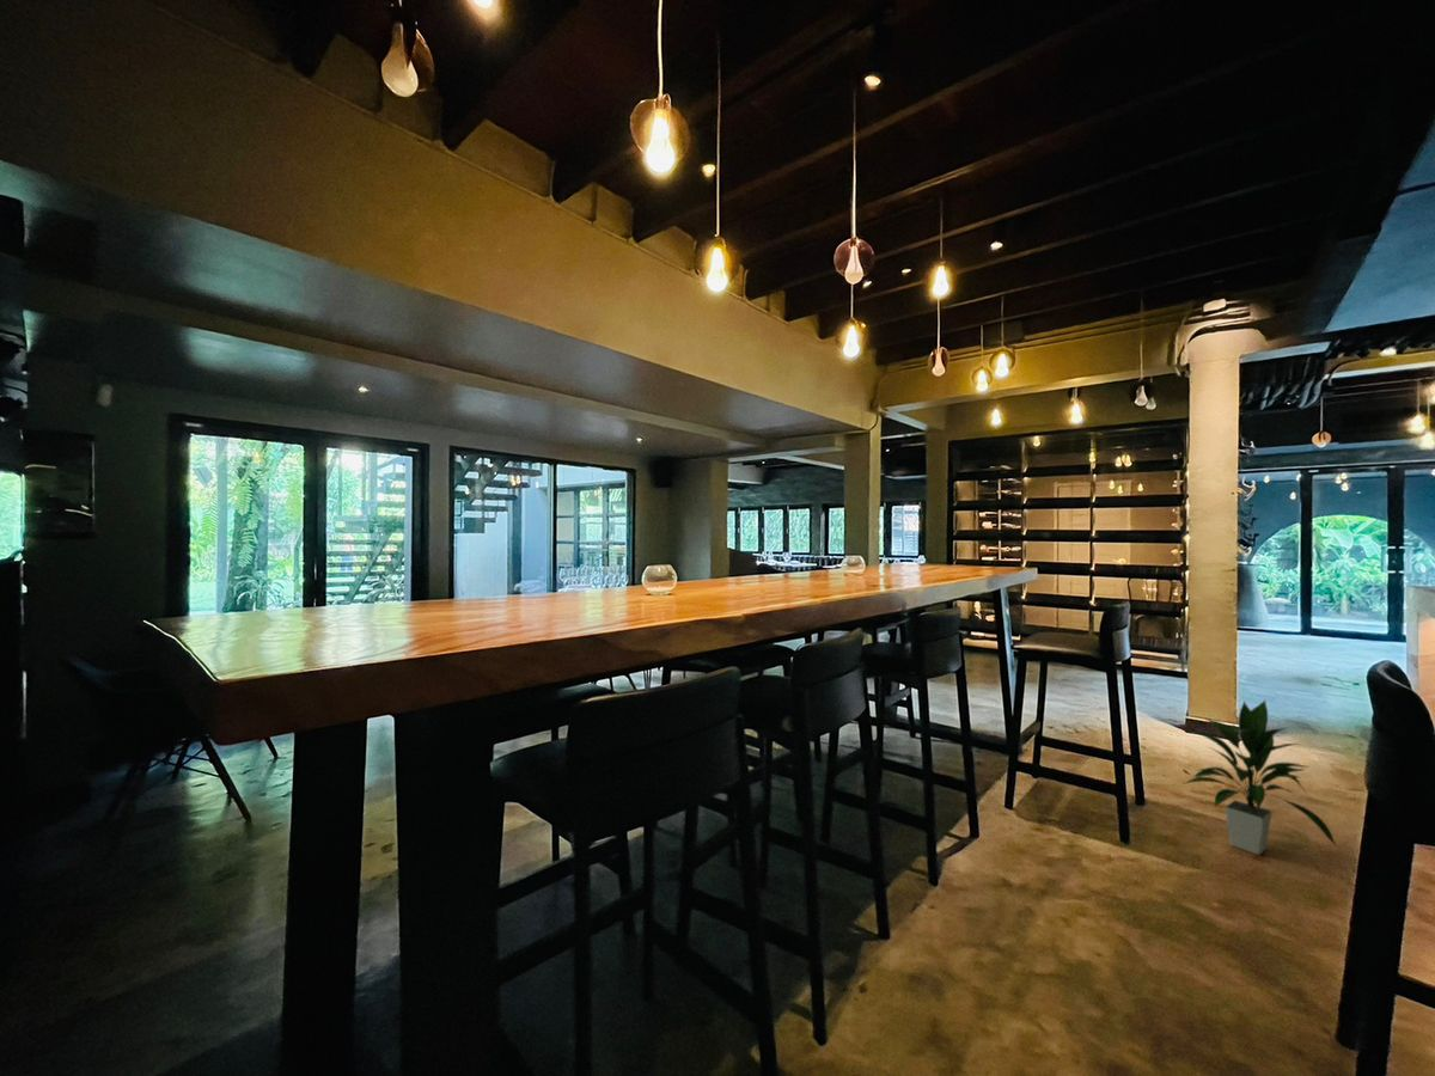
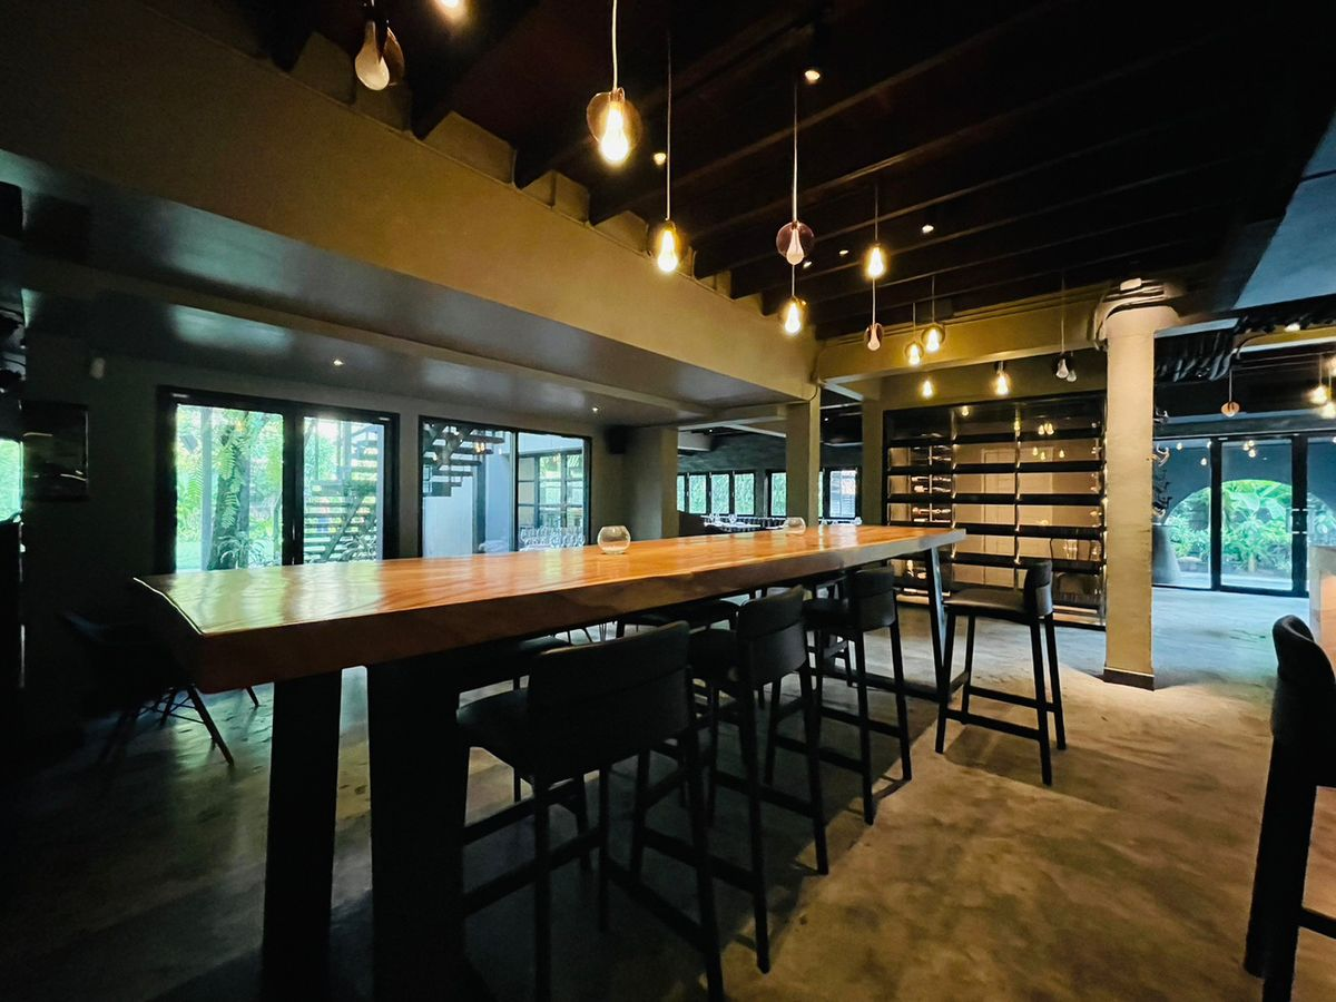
- indoor plant [1181,699,1338,856]
